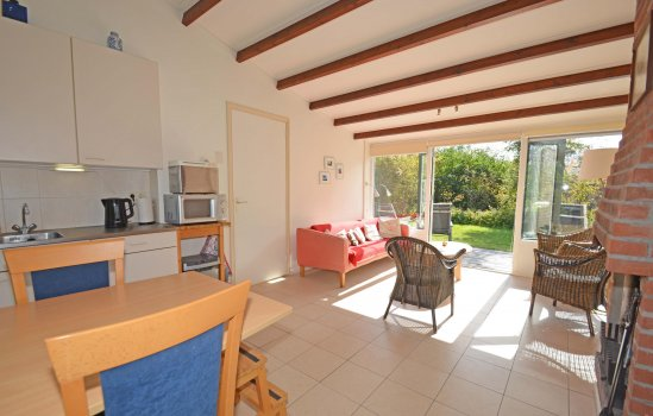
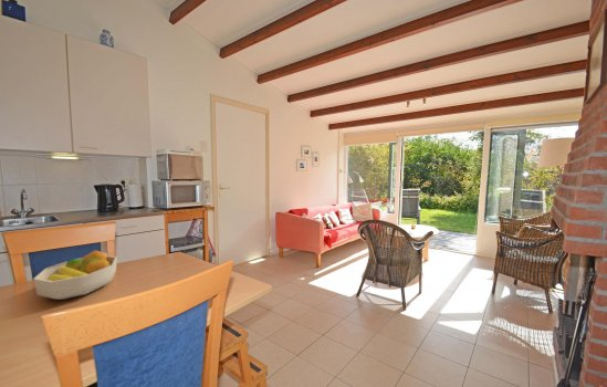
+ fruit bowl [32,249,118,301]
